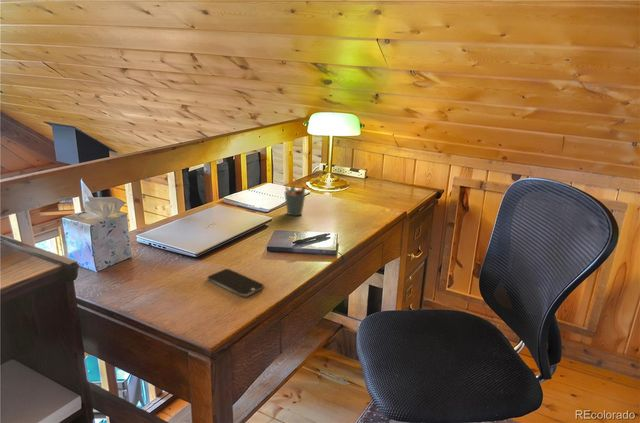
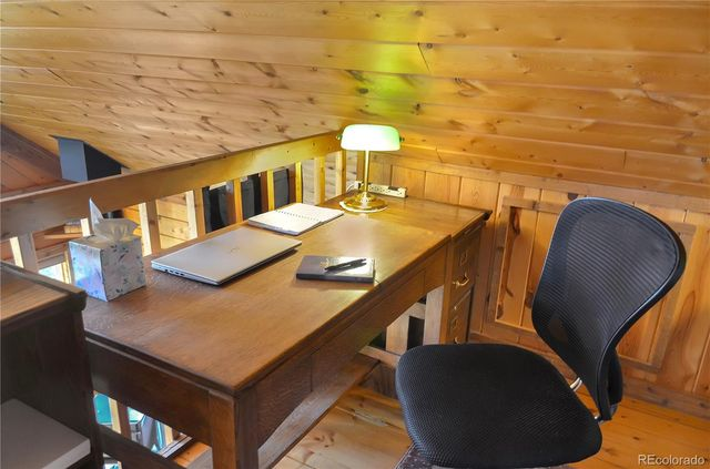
- smartphone [206,268,265,298]
- pen holder [283,180,307,217]
